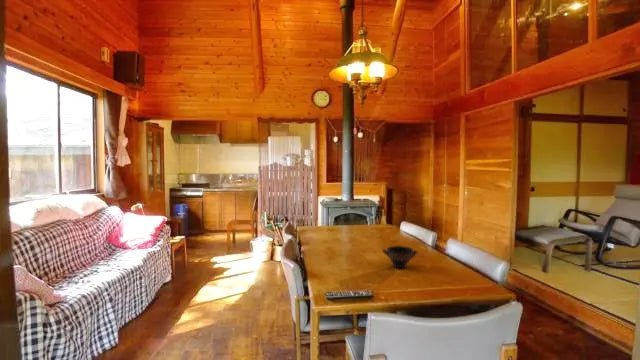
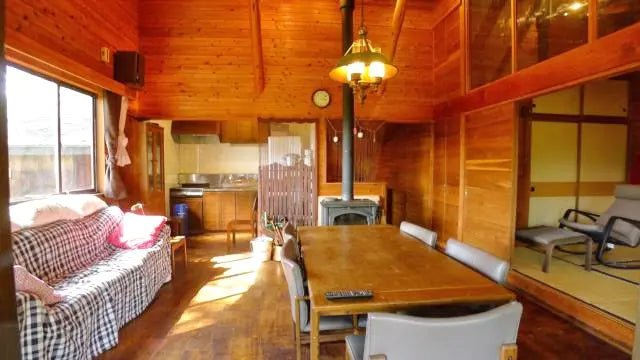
- bowl [381,245,419,269]
